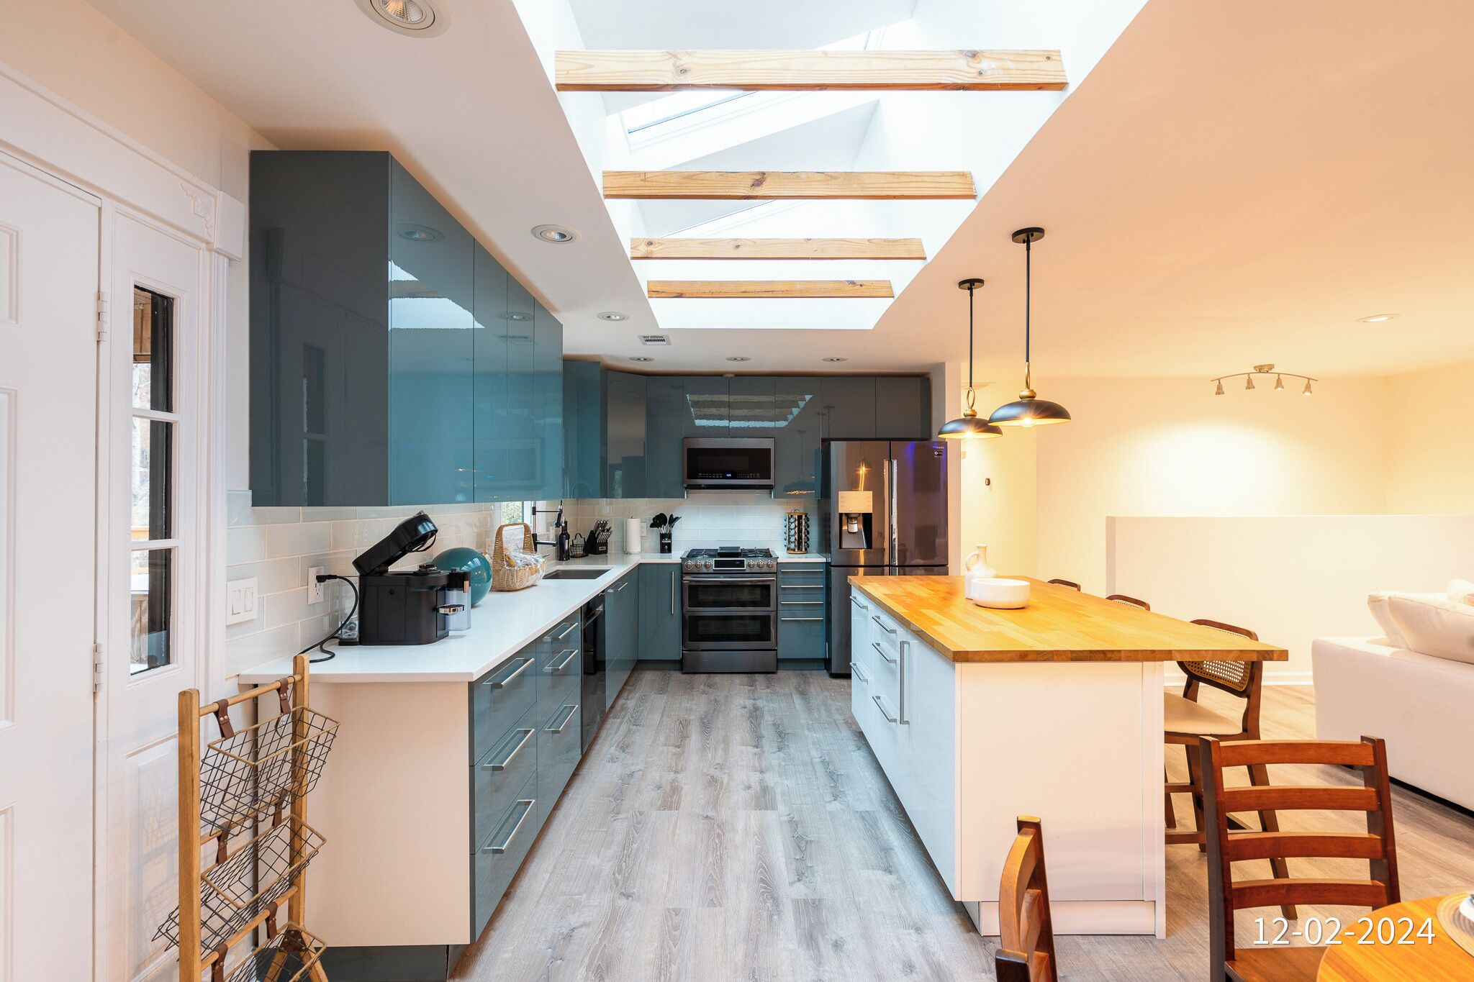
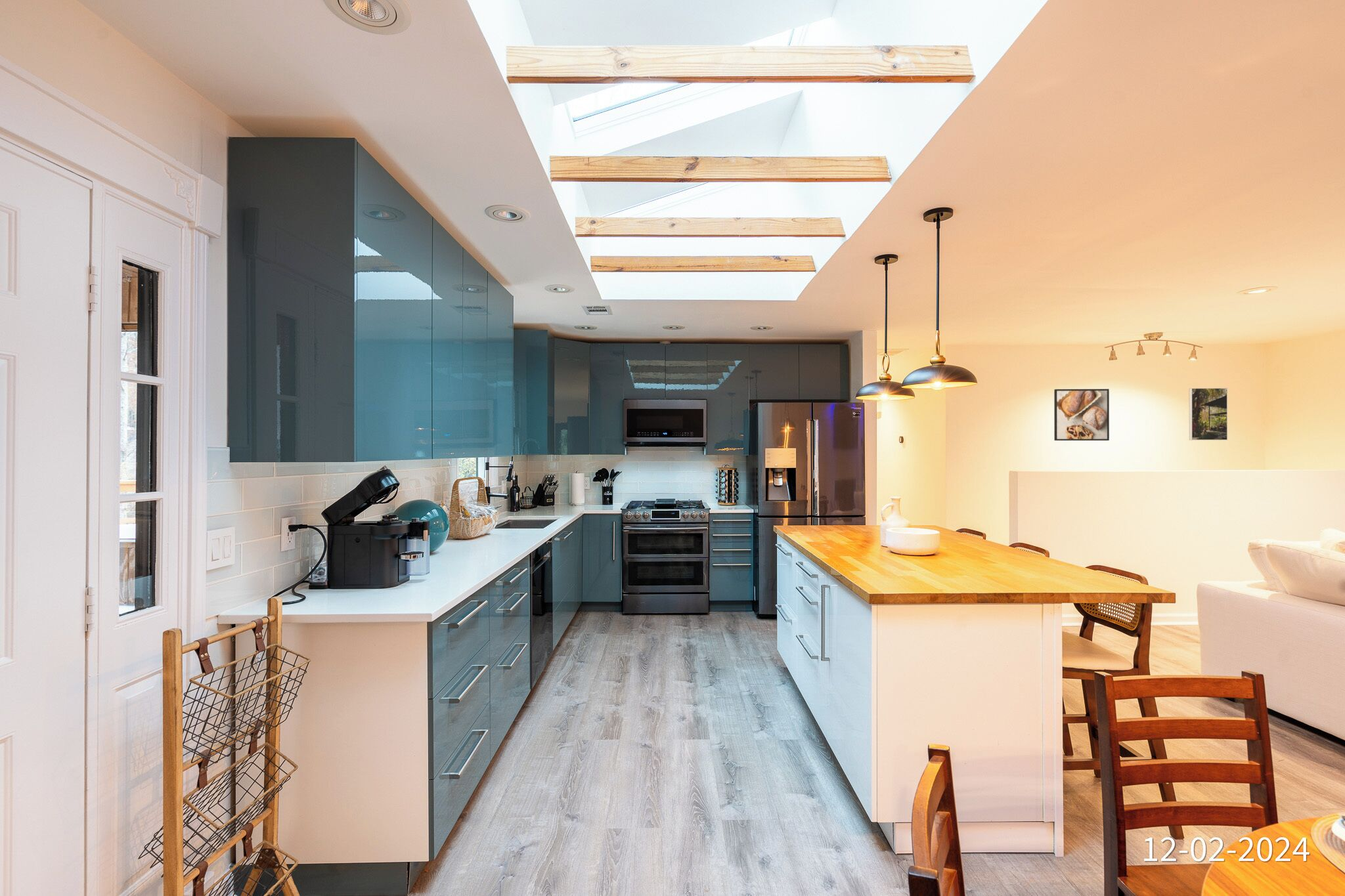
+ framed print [1189,387,1228,441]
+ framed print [1053,388,1110,441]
